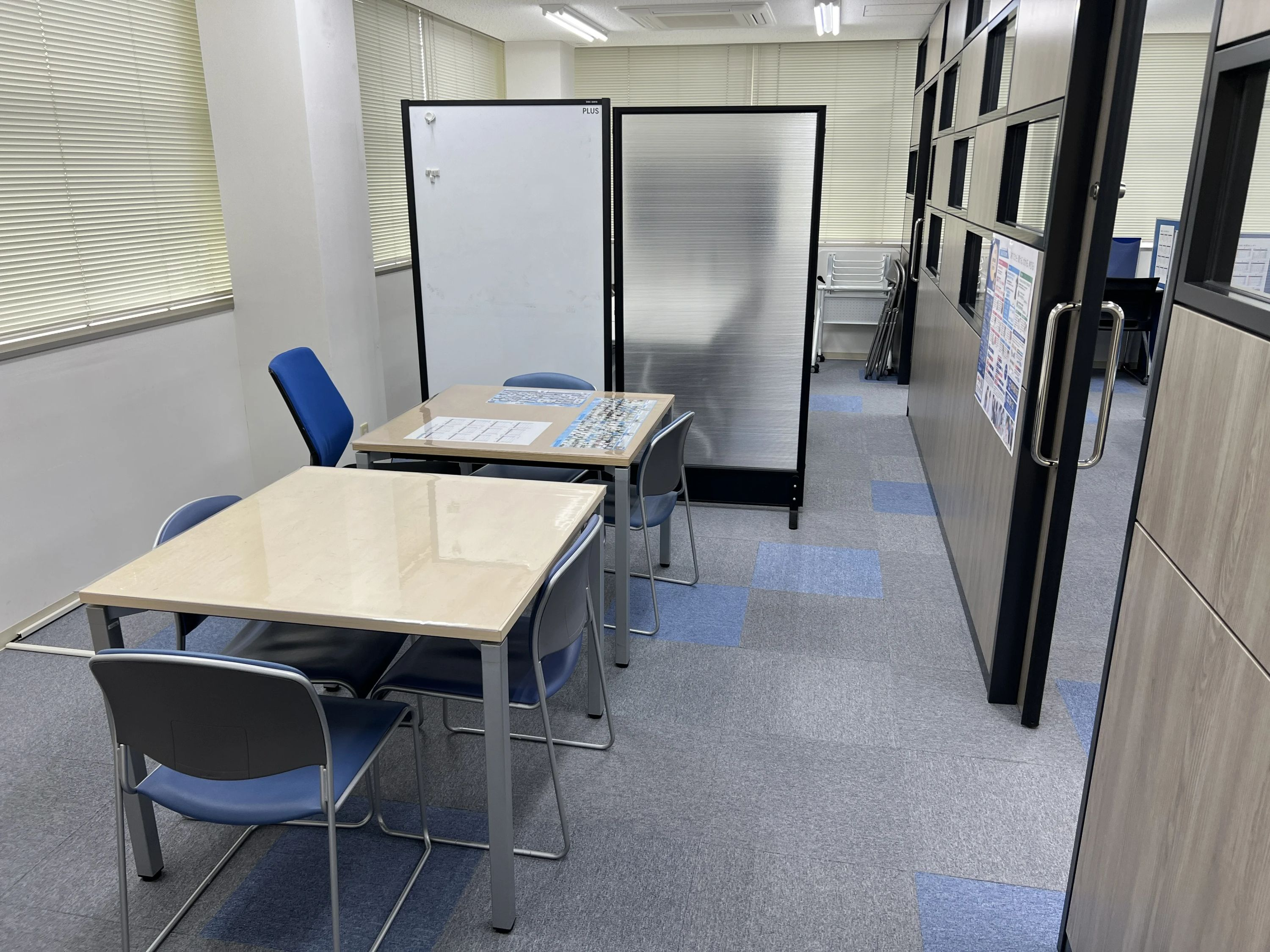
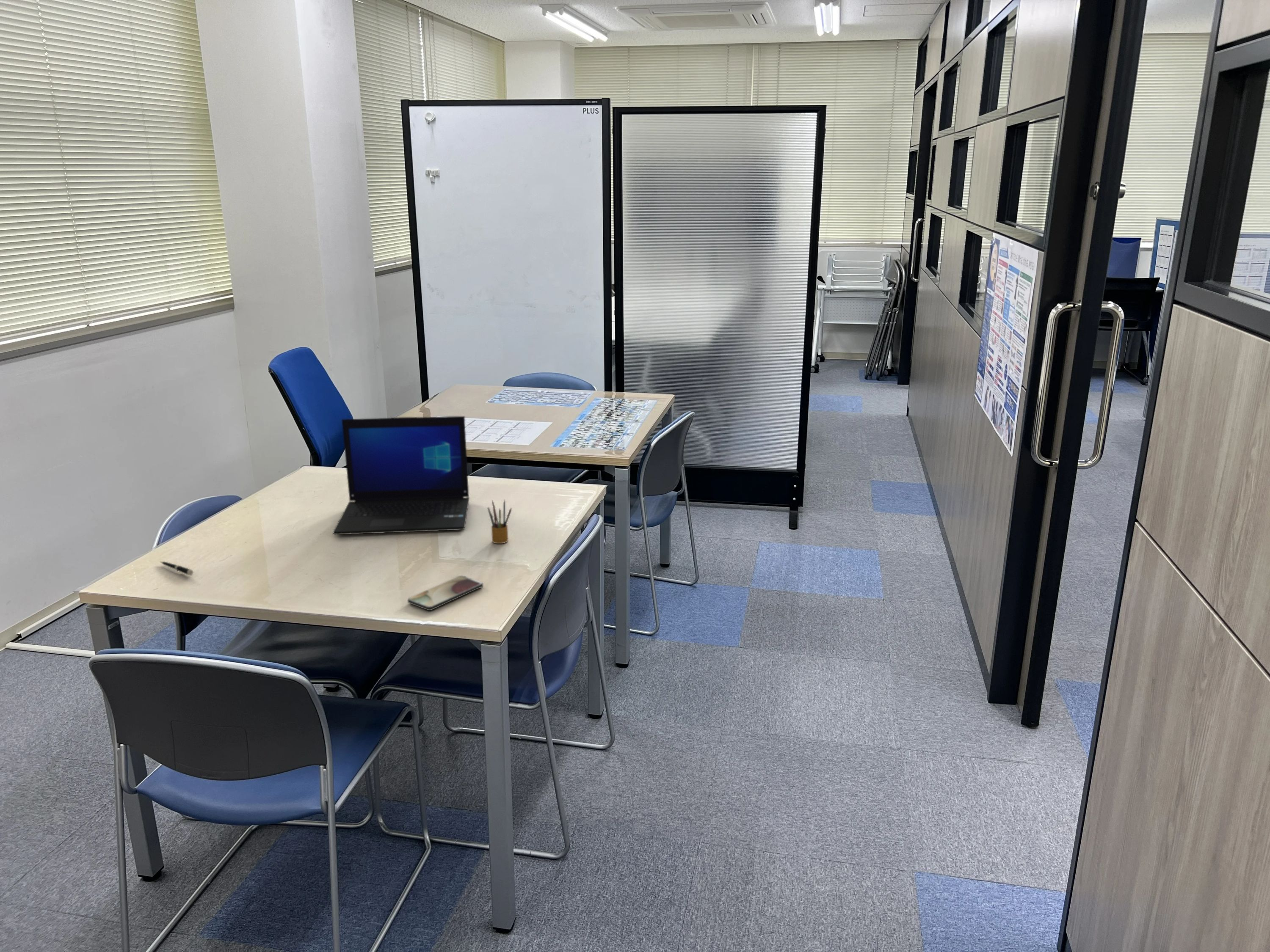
+ pencil box [487,499,512,544]
+ laptop [333,415,470,535]
+ smartphone [407,575,483,611]
+ pen [160,561,194,576]
